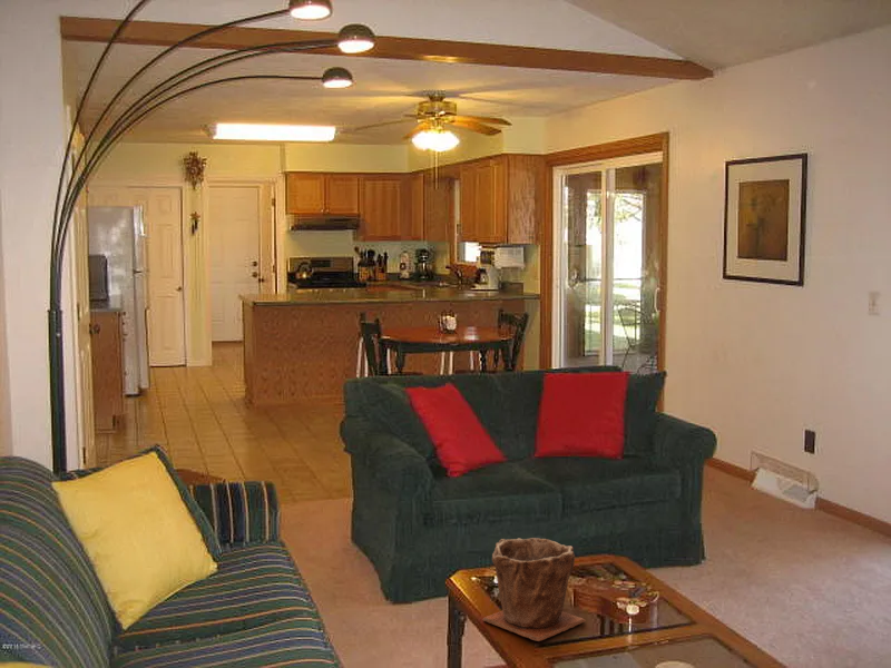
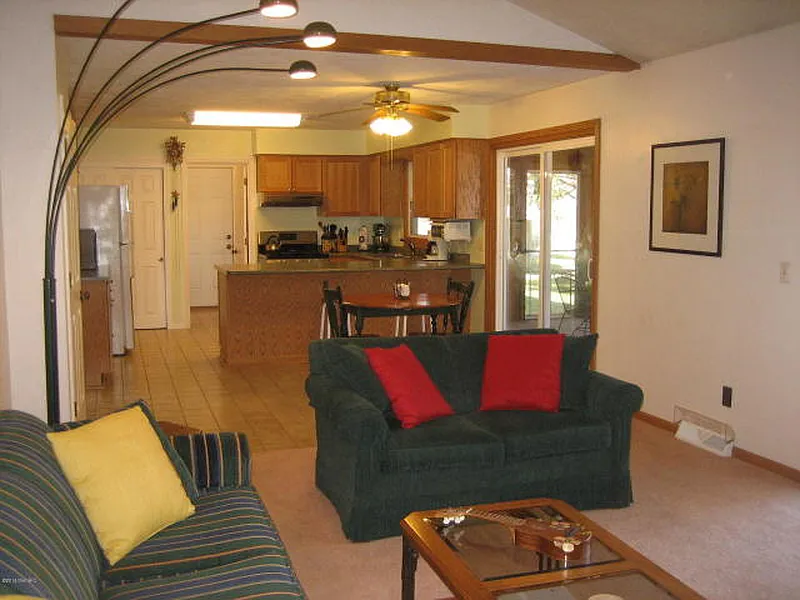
- plant pot [481,537,587,642]
